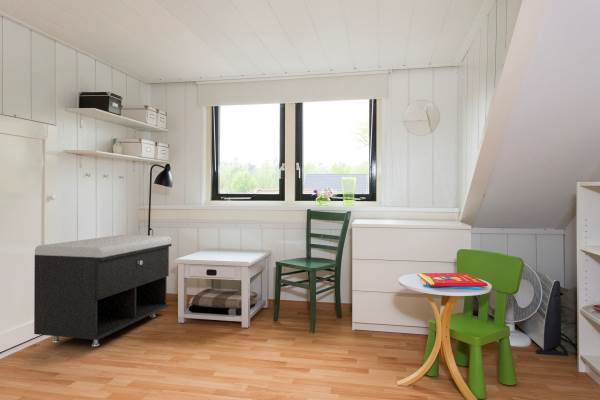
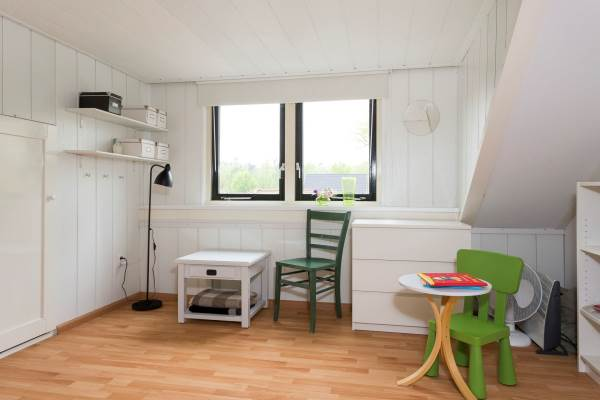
- storage bench [33,234,173,348]
